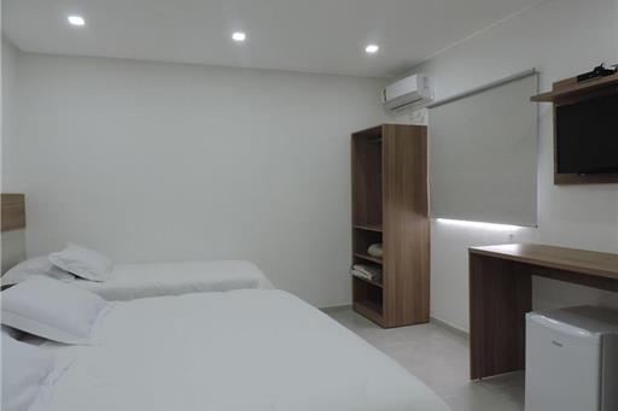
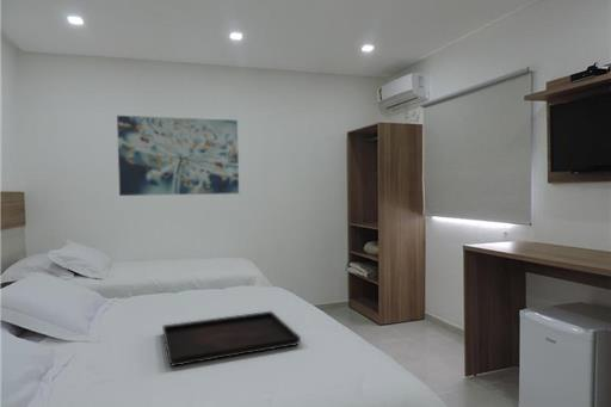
+ serving tray [161,310,302,368]
+ wall art [116,115,240,197]
